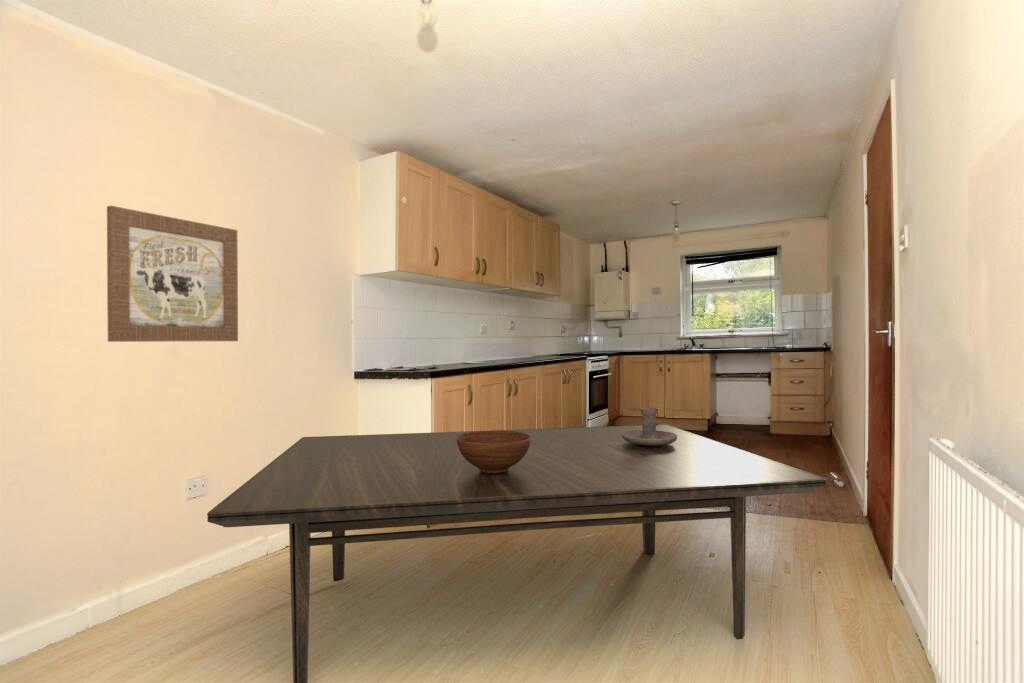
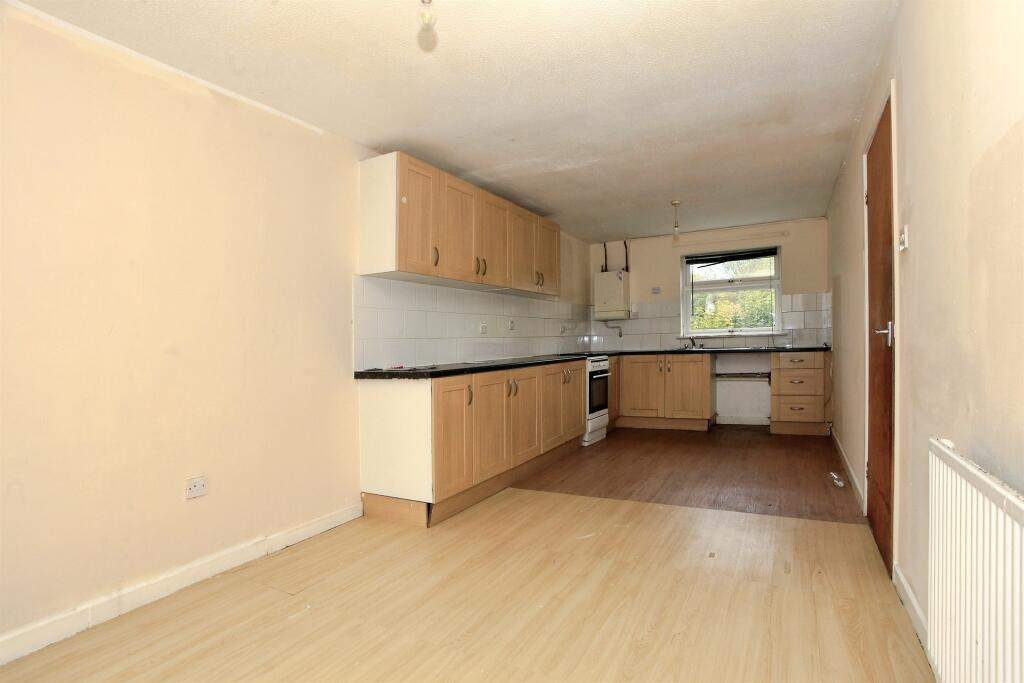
- dining table [206,424,828,683]
- candle holder [622,407,677,446]
- bowl [457,429,531,474]
- wall art [106,205,239,343]
